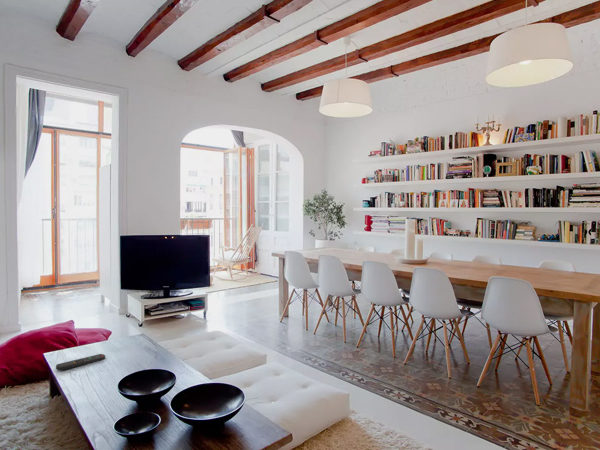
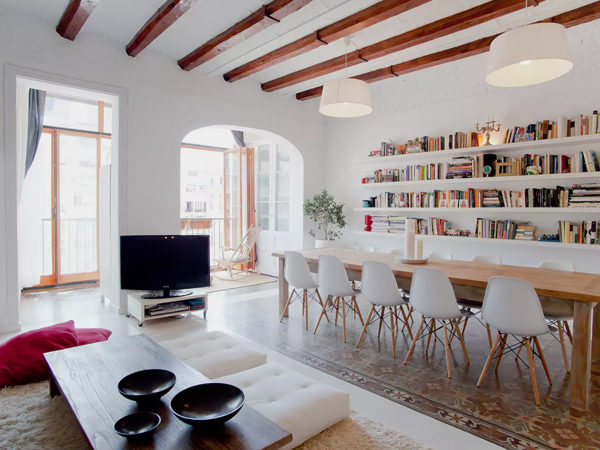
- remote control [55,353,106,372]
